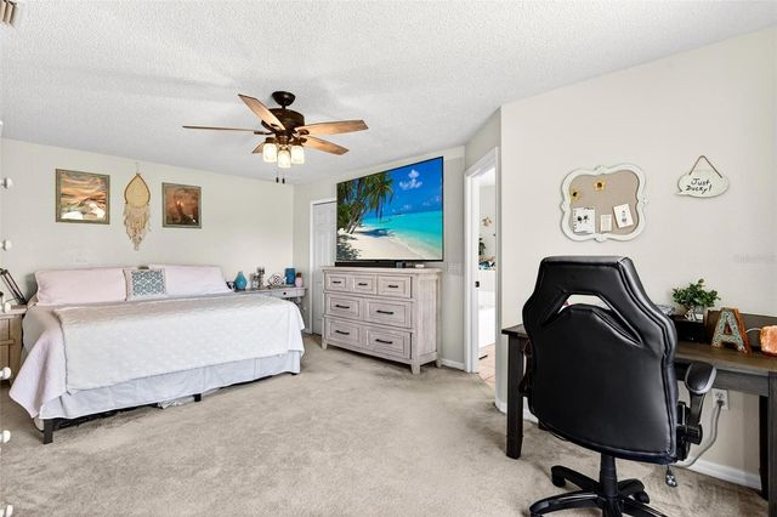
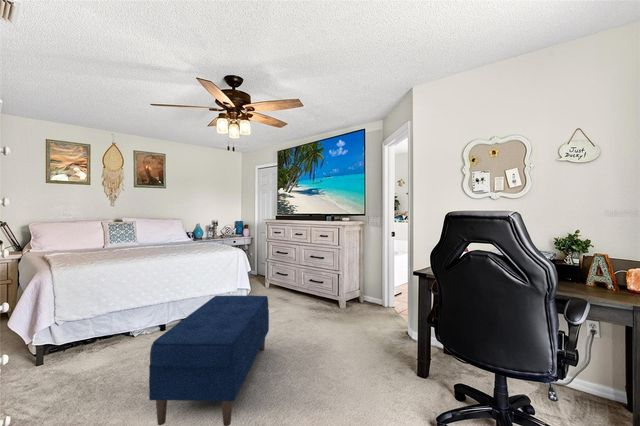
+ bench [148,295,270,426]
